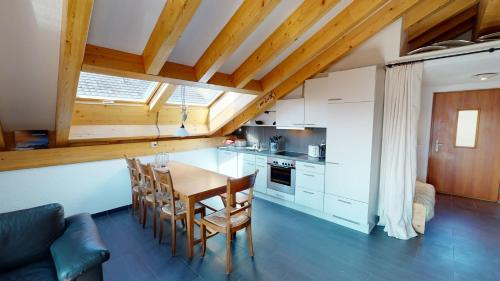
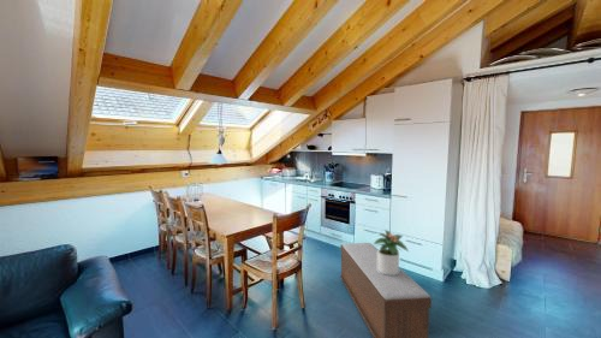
+ bench [339,242,433,338]
+ potted plant [373,229,410,275]
